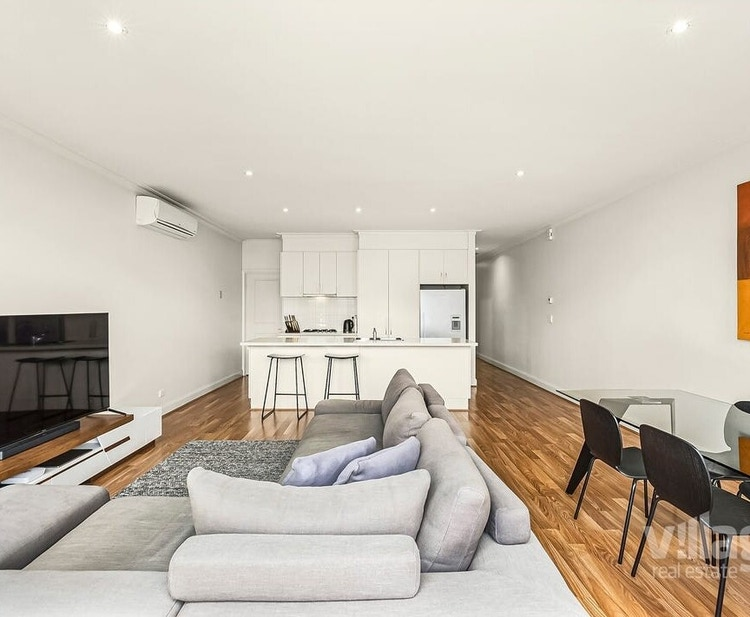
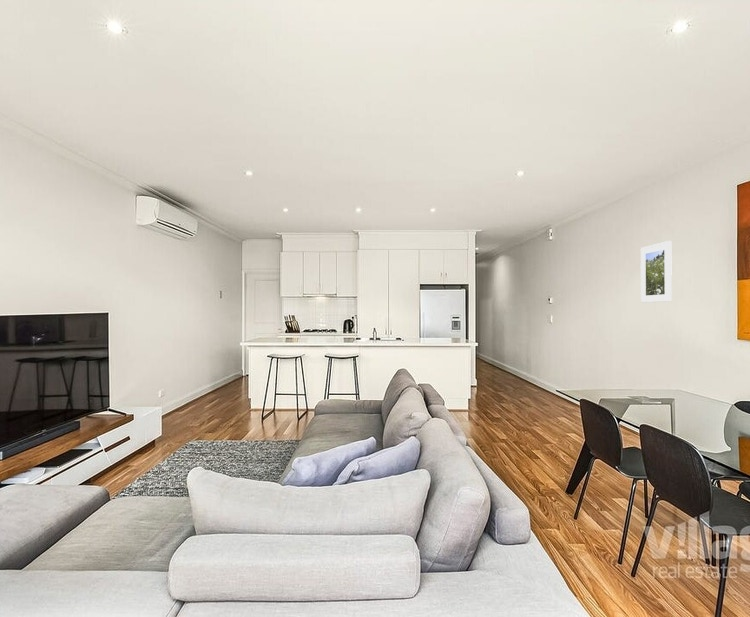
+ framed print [640,240,673,304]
